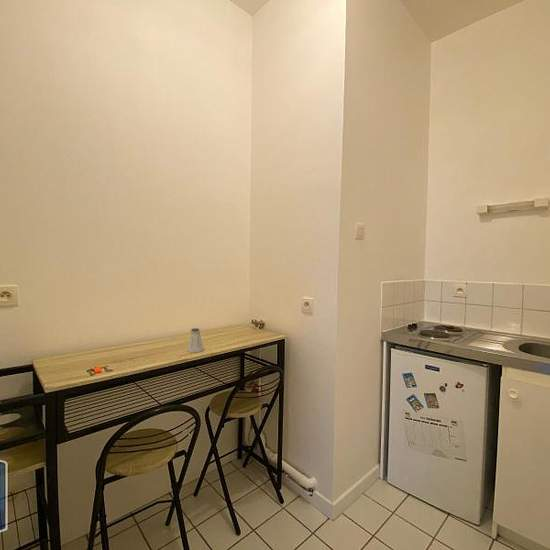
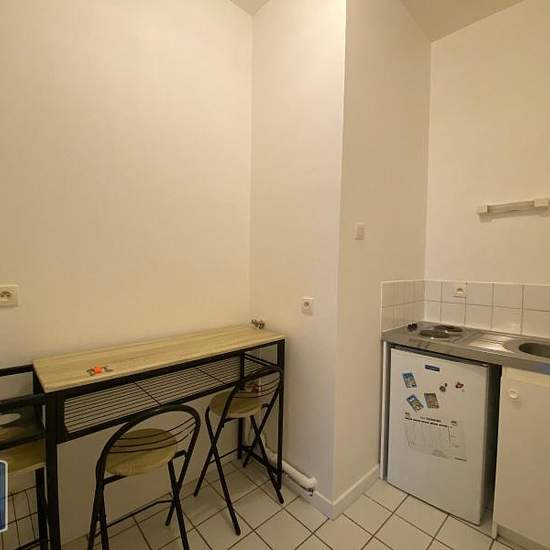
- saltshaker [187,327,204,353]
